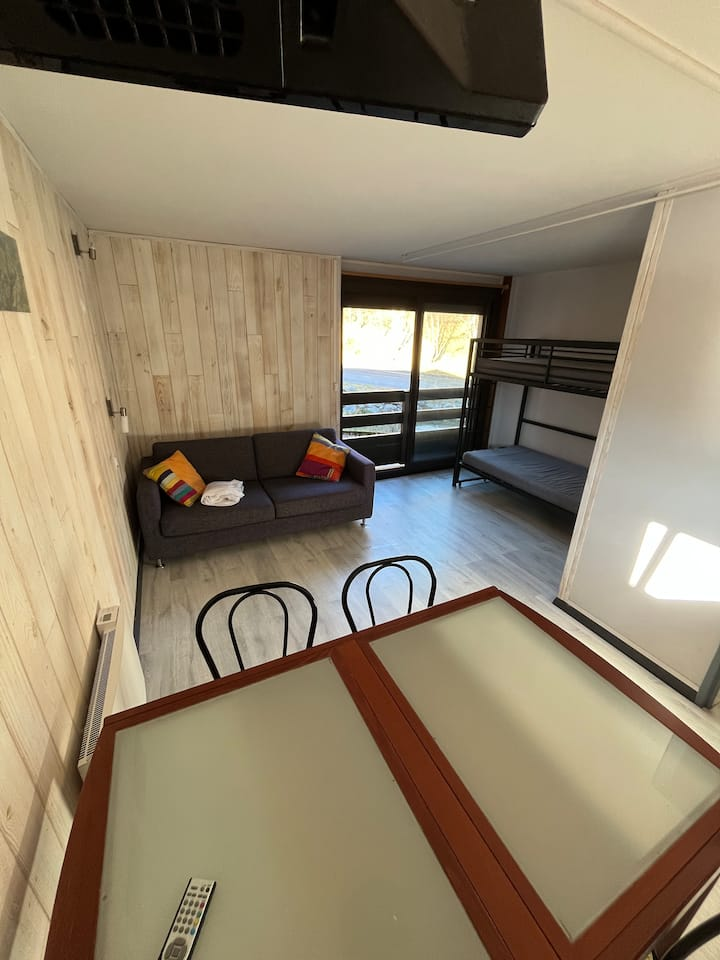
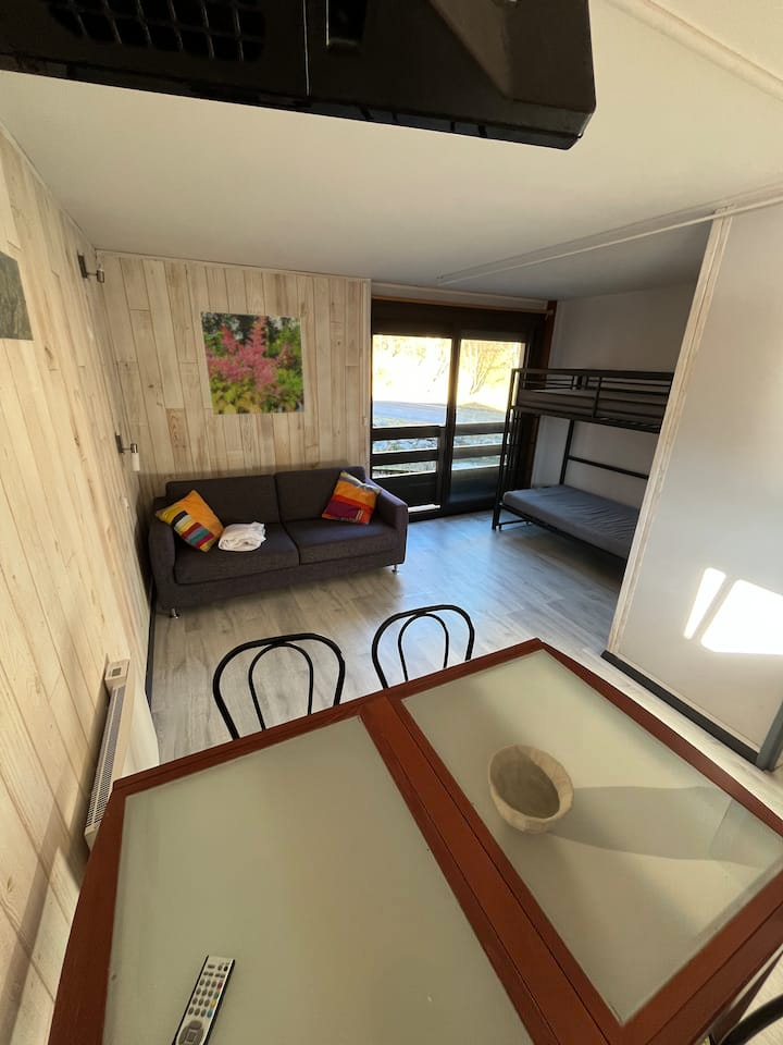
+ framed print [198,310,307,417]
+ bowl [487,743,575,836]
